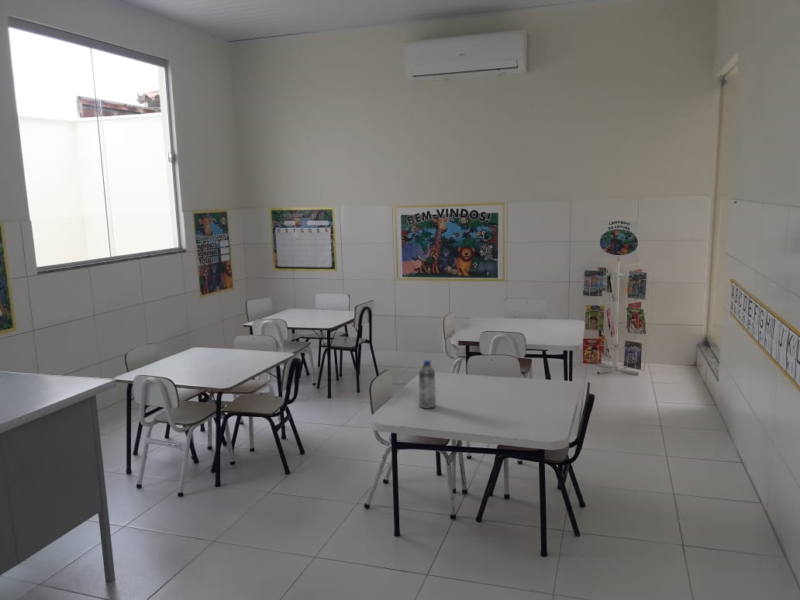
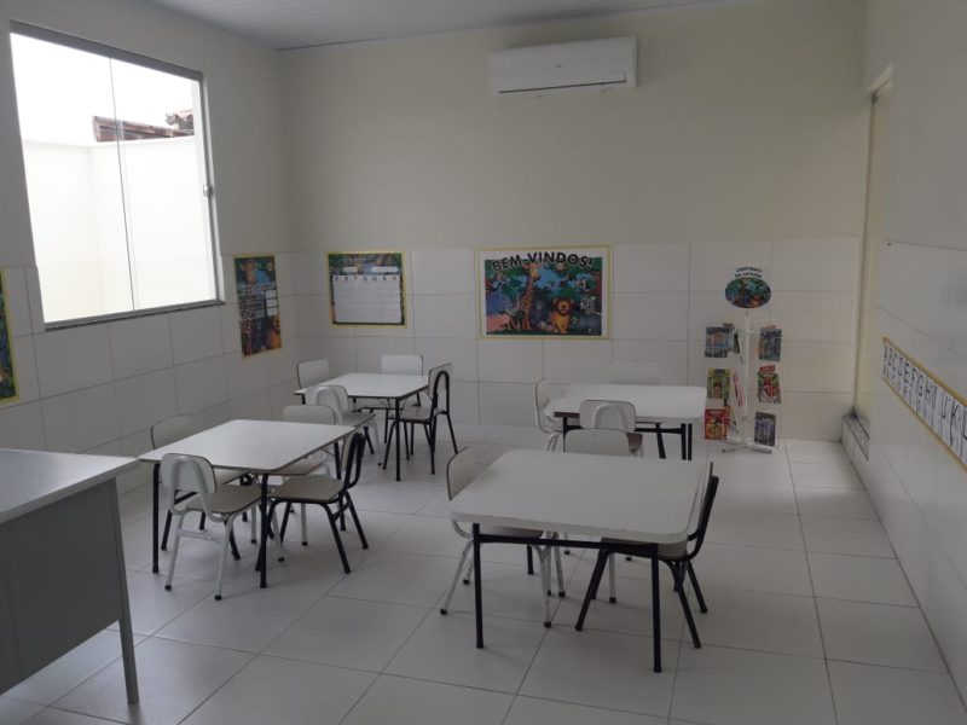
- water bottle [418,359,437,410]
